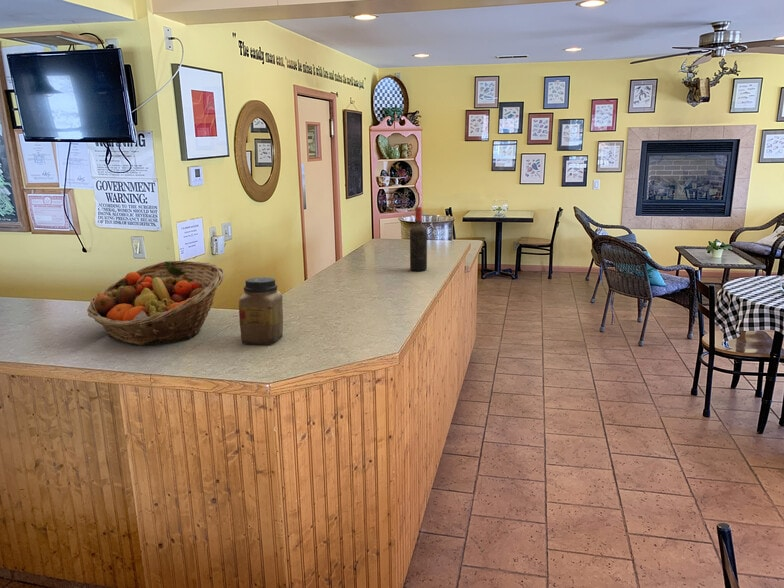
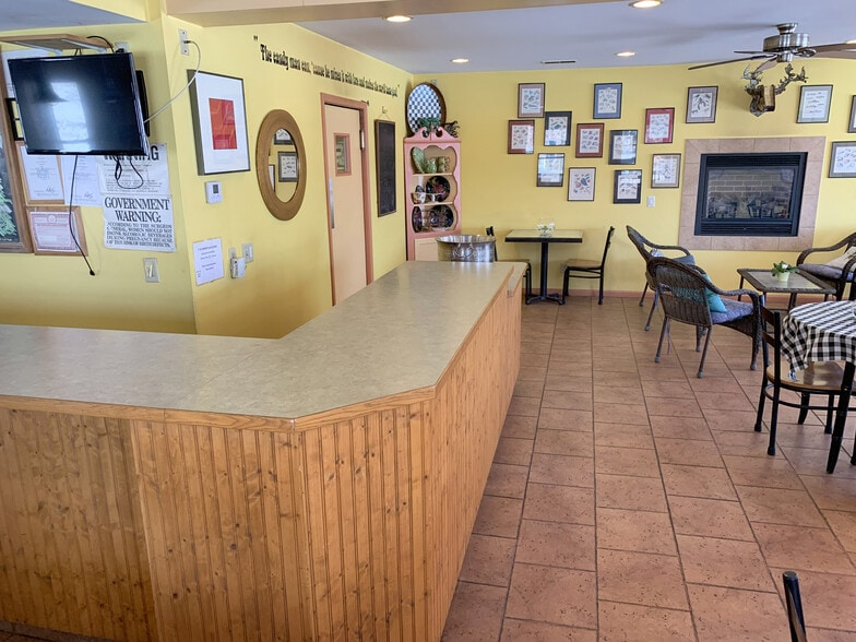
- jar [238,276,284,345]
- fruit basket [86,260,225,346]
- wine bottle [409,206,428,272]
